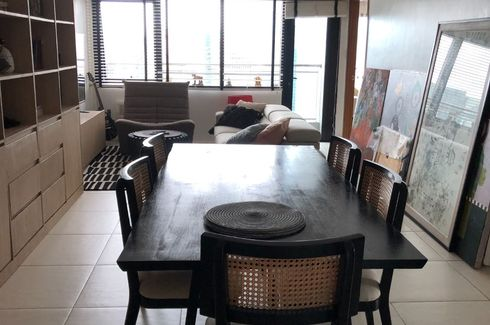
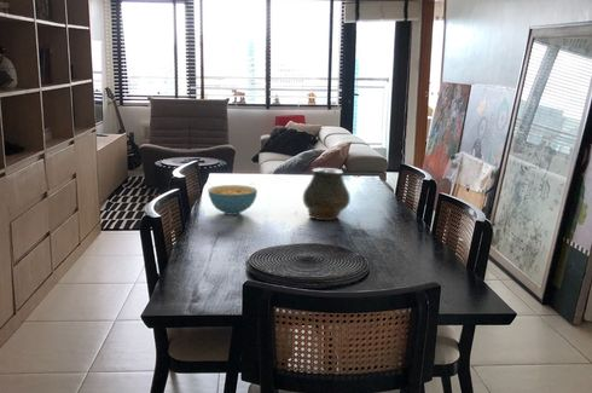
+ vase [302,167,352,221]
+ cereal bowl [207,184,259,216]
